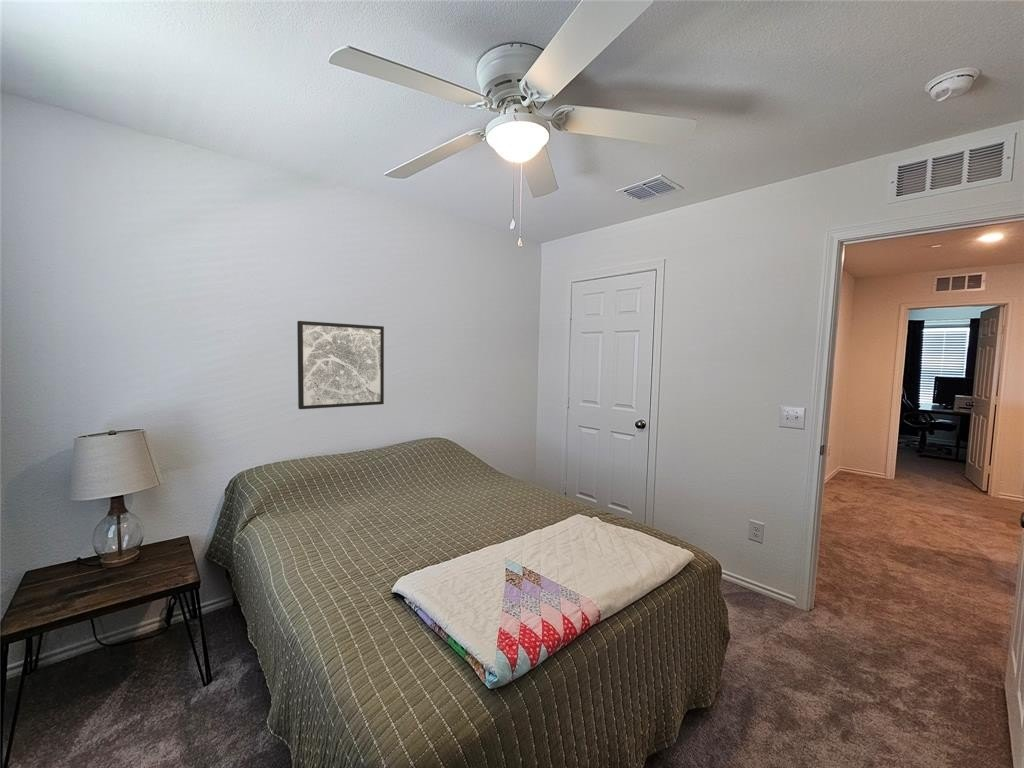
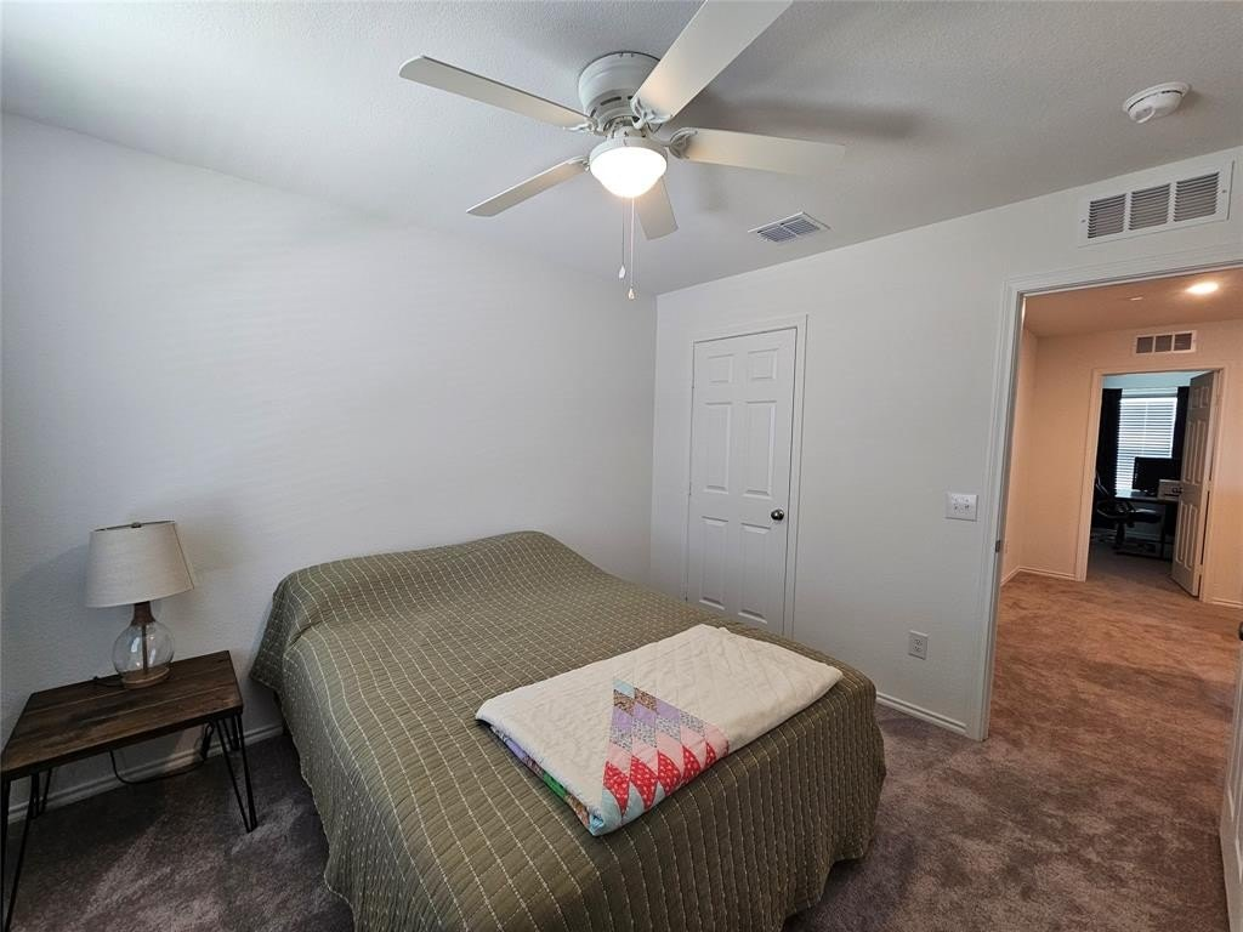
- wall art [296,320,385,410]
